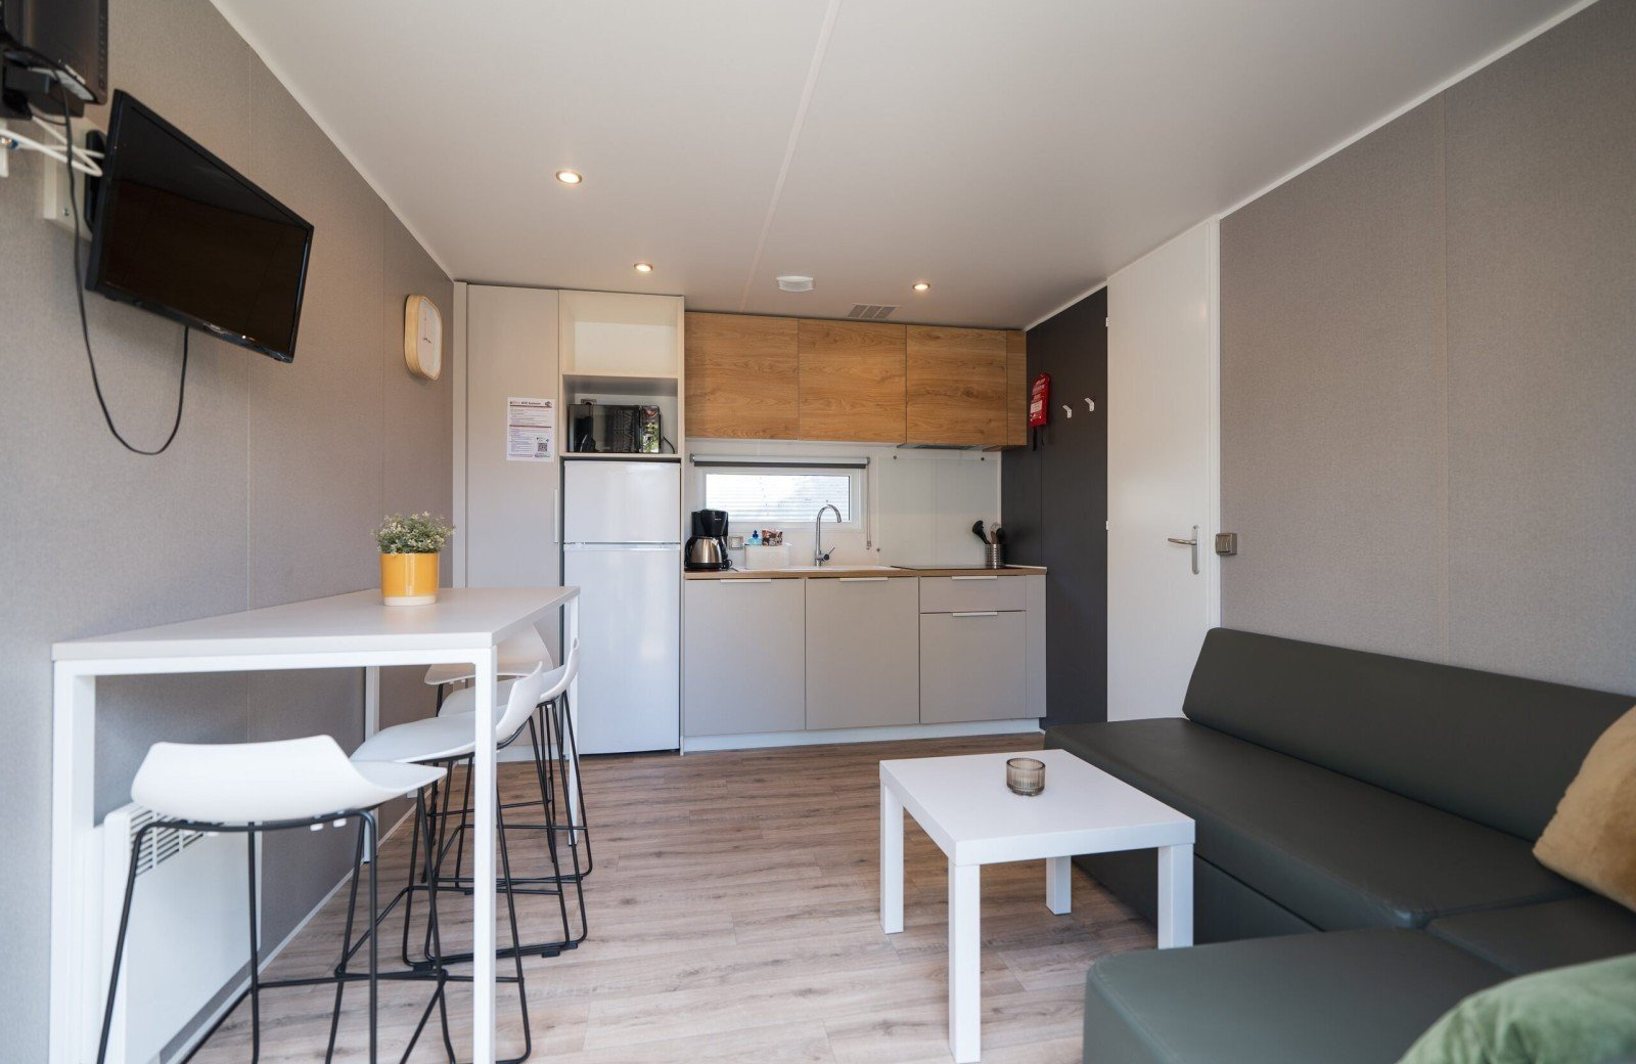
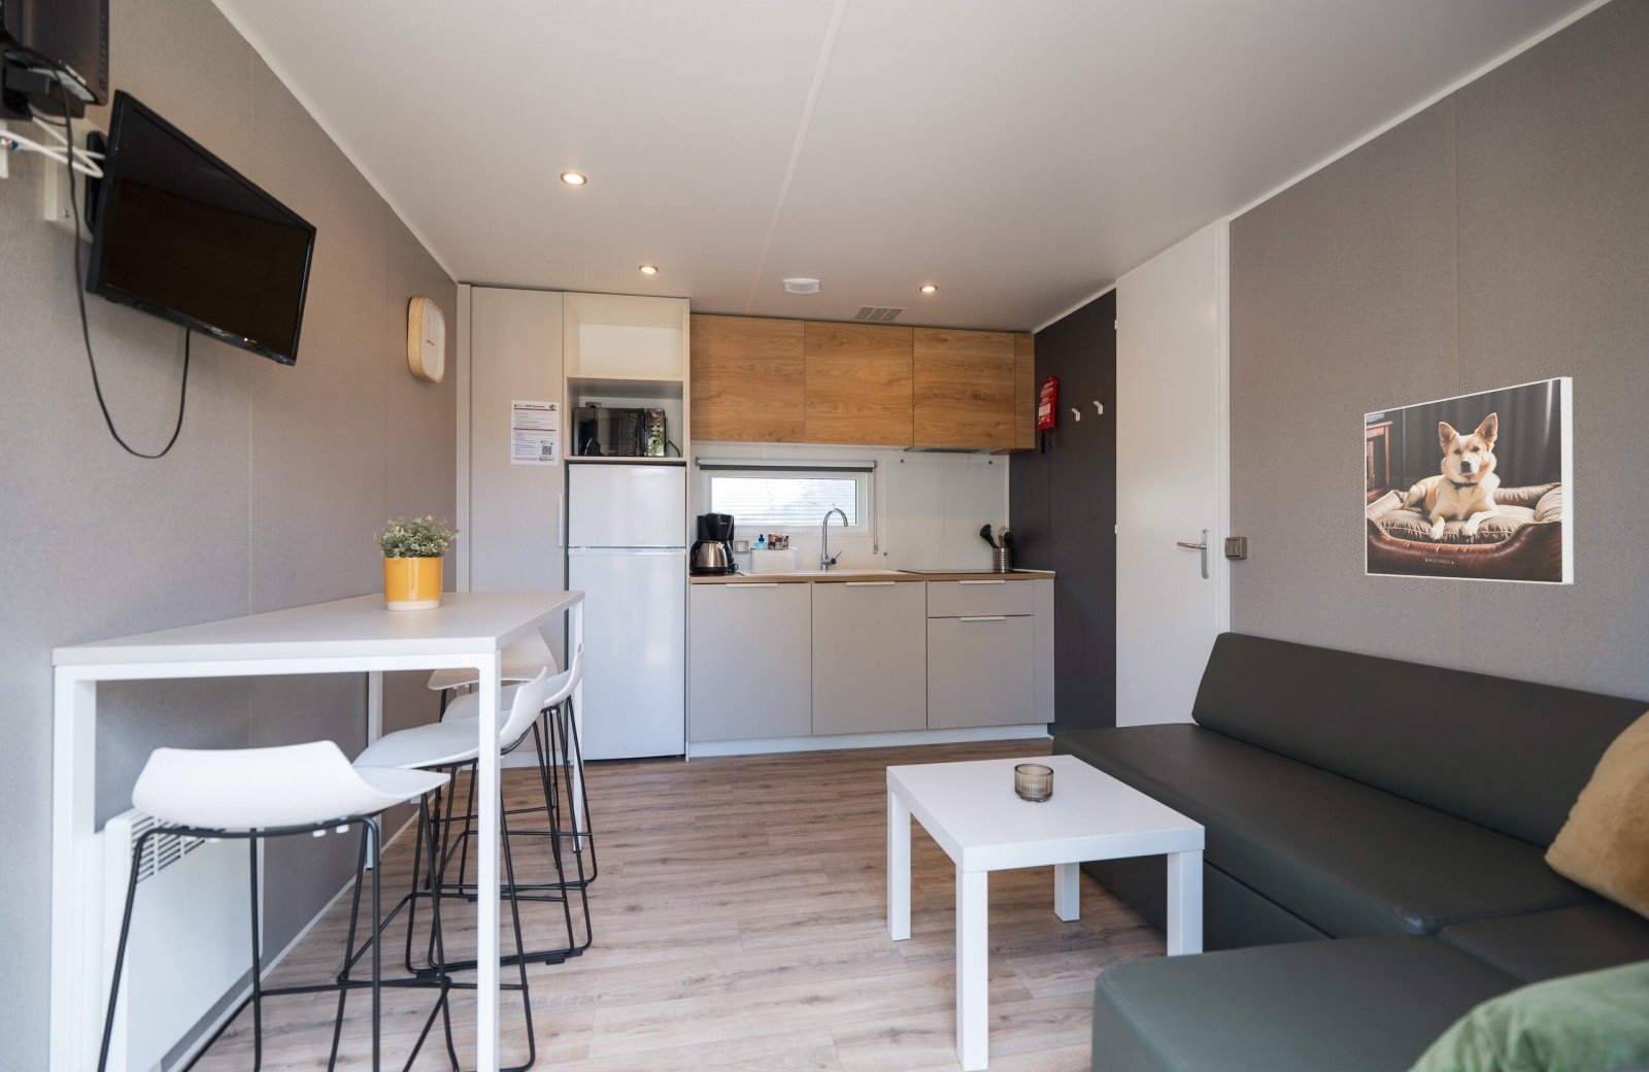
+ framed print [1363,376,1574,585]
